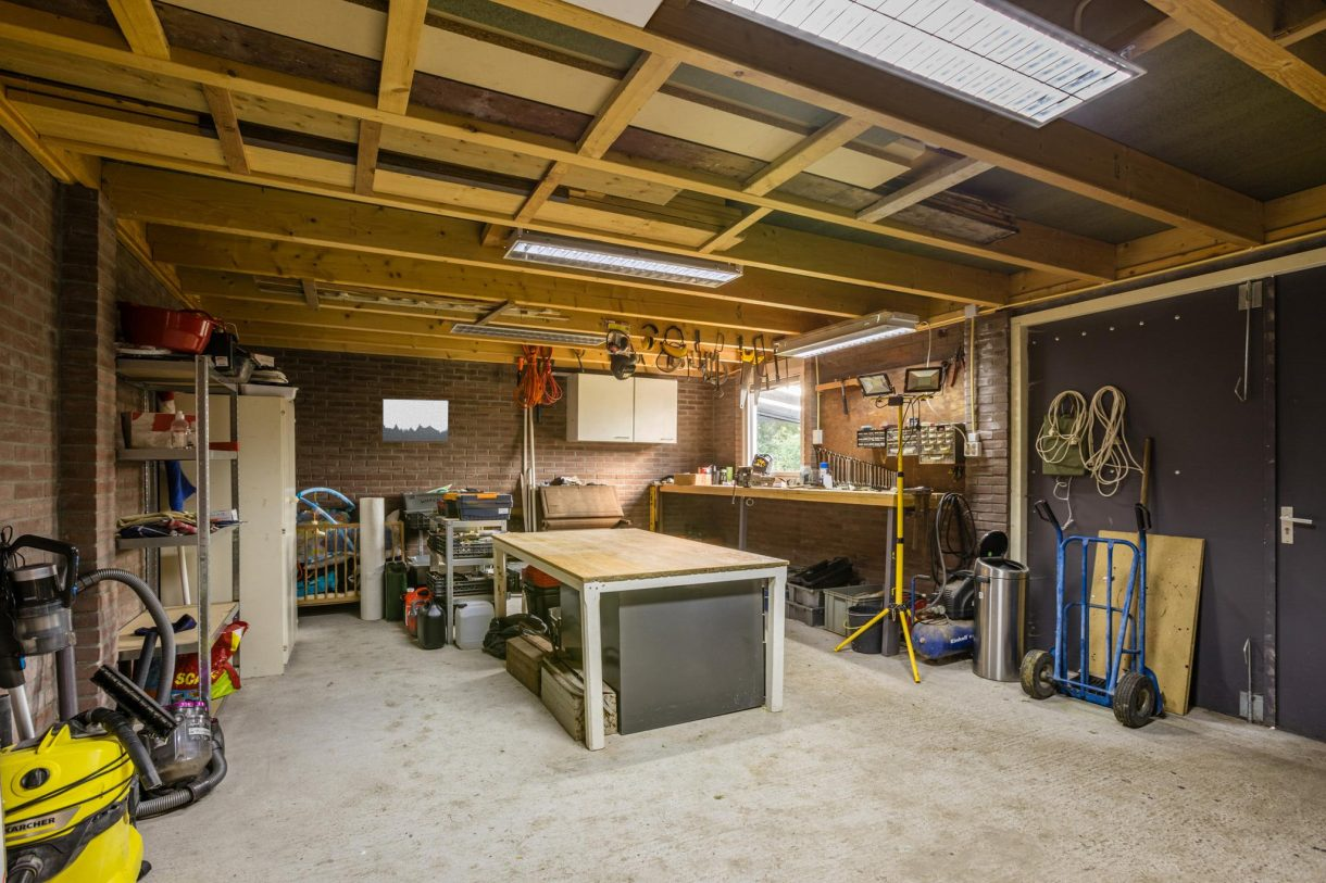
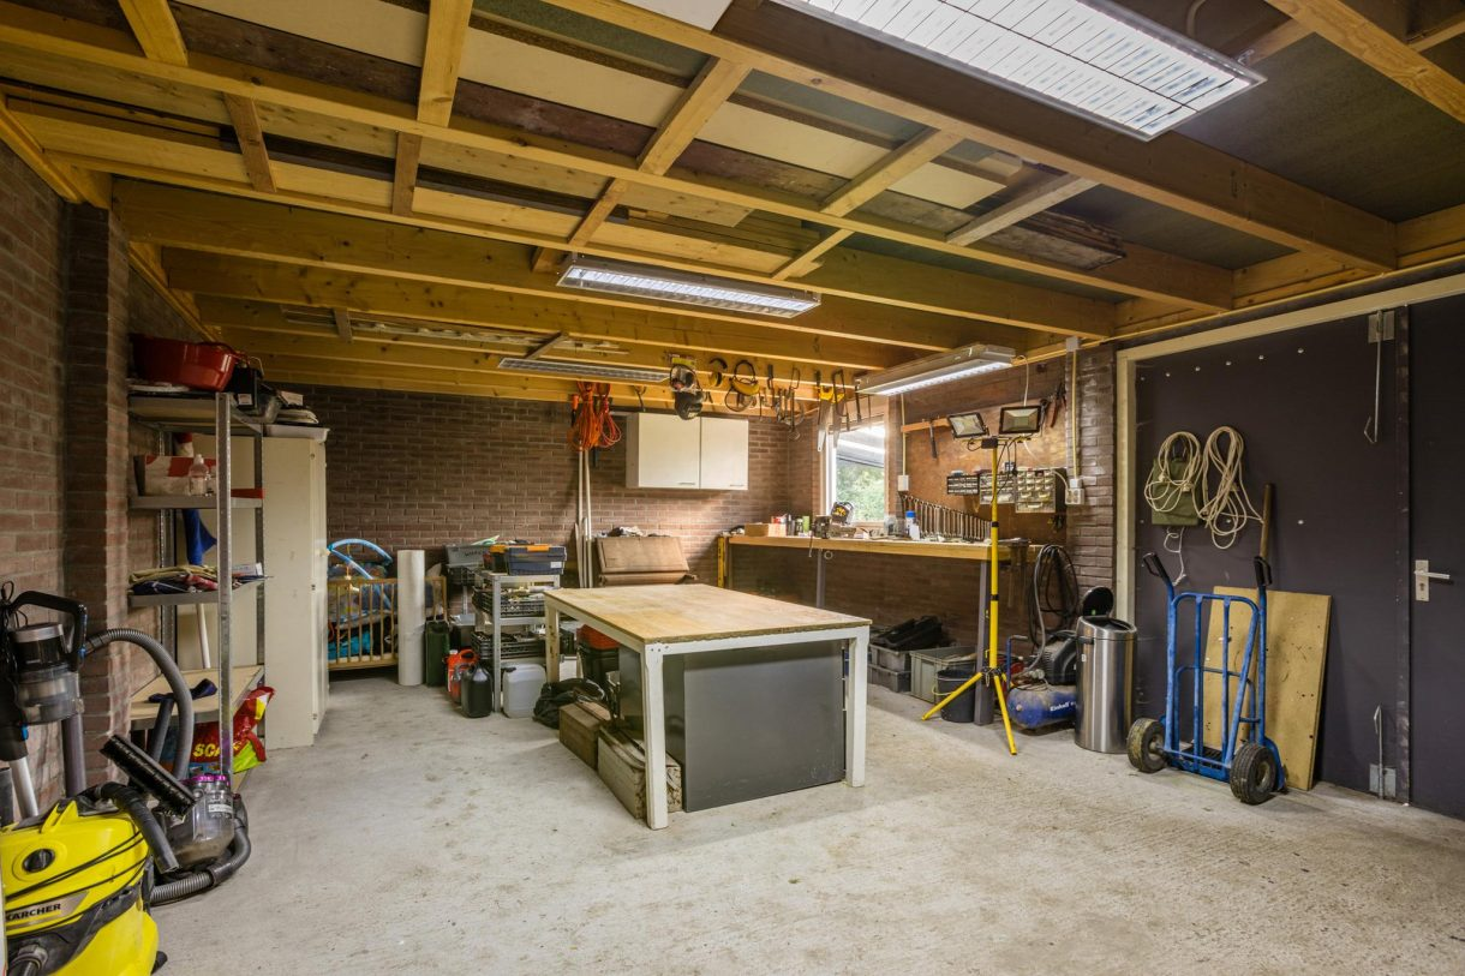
- wall art [381,398,449,442]
